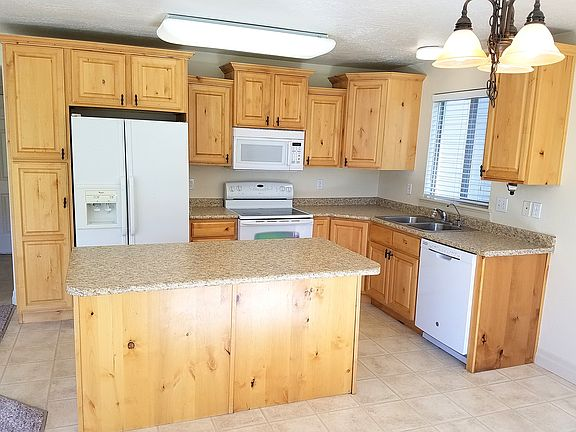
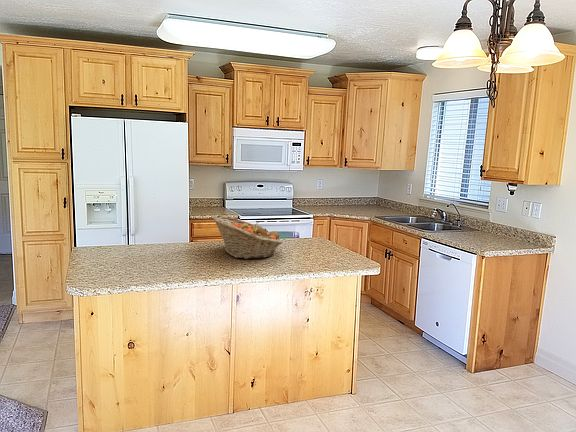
+ fruit basket [211,214,283,260]
